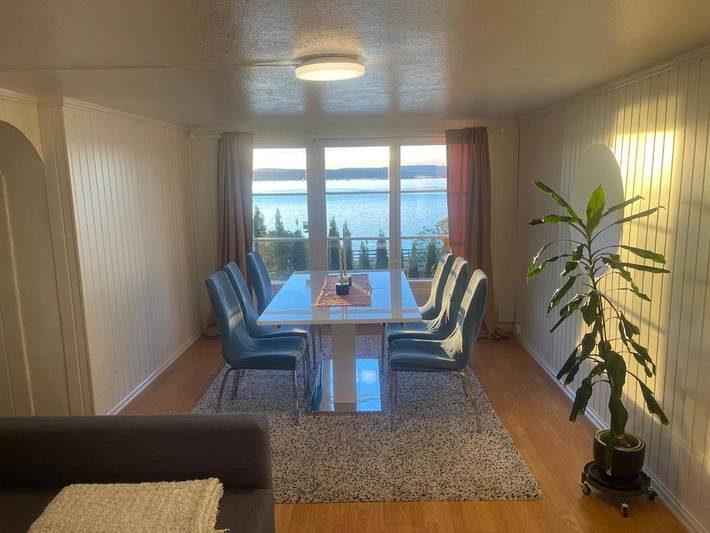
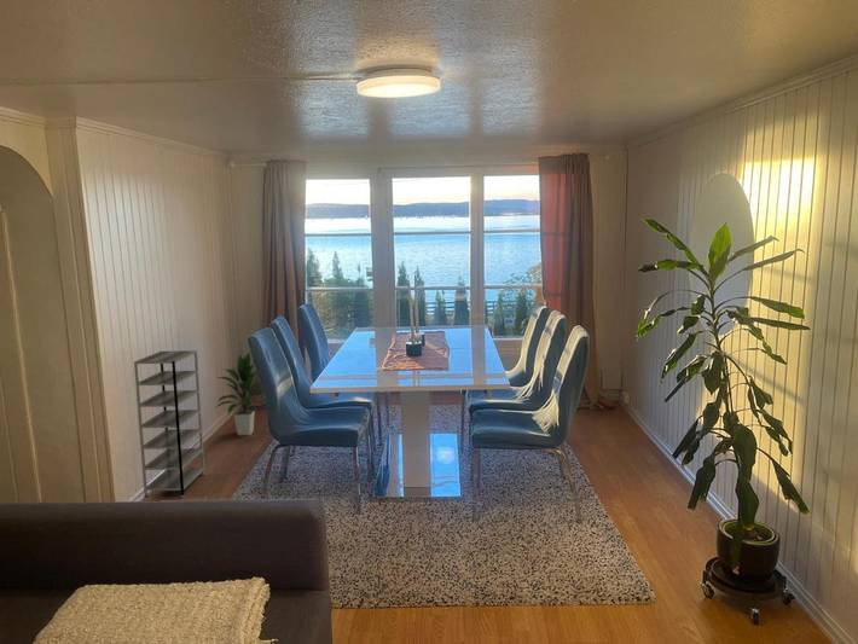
+ shelving unit [133,349,207,499]
+ indoor plant [211,350,267,436]
